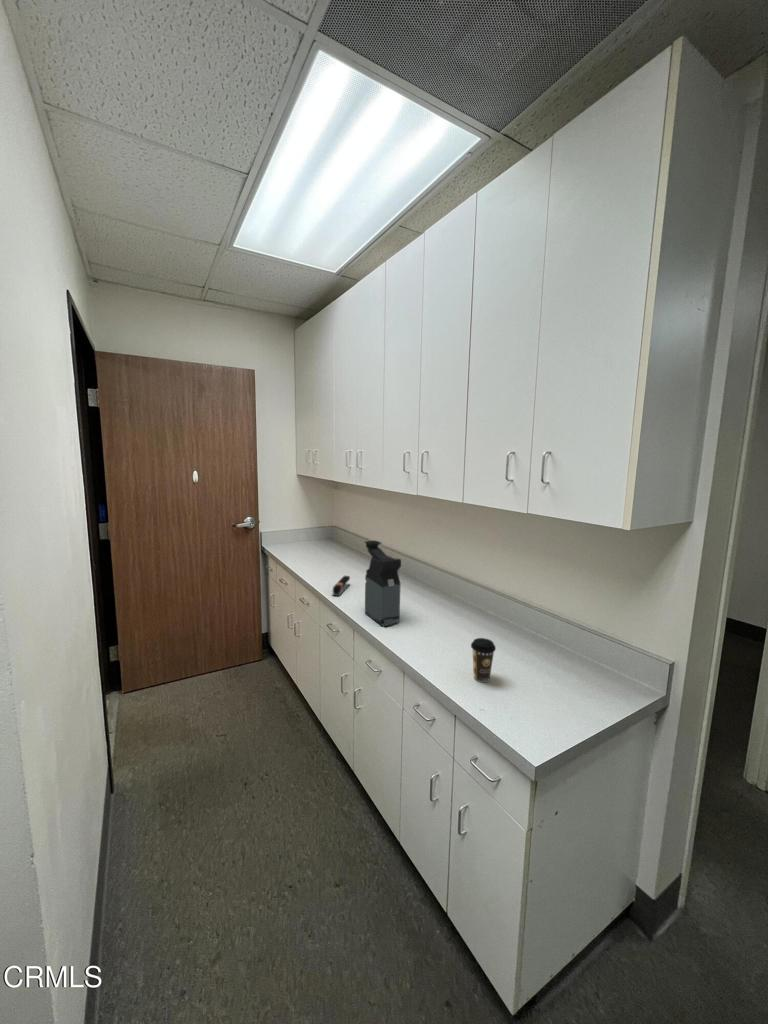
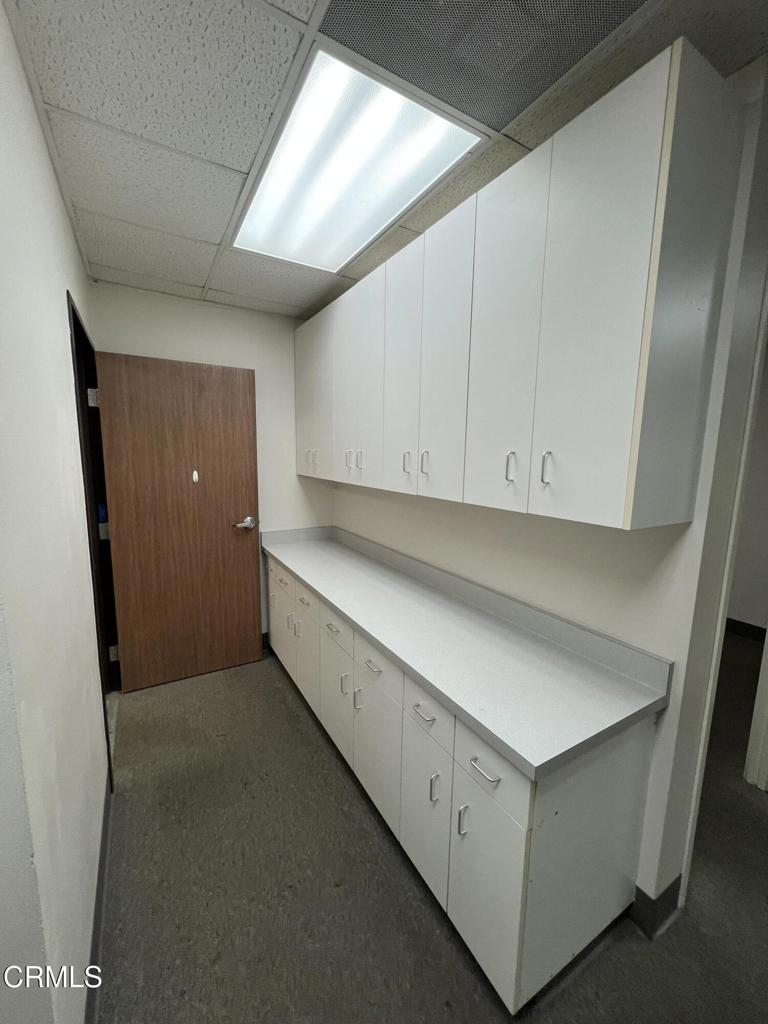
- stapler [331,575,351,597]
- coffee maker [364,540,402,627]
- coffee cup [470,637,497,683]
